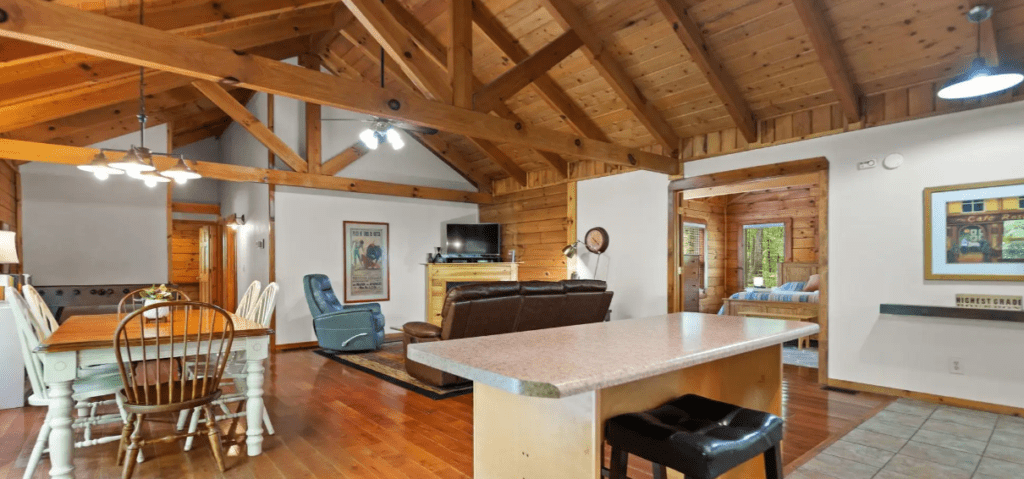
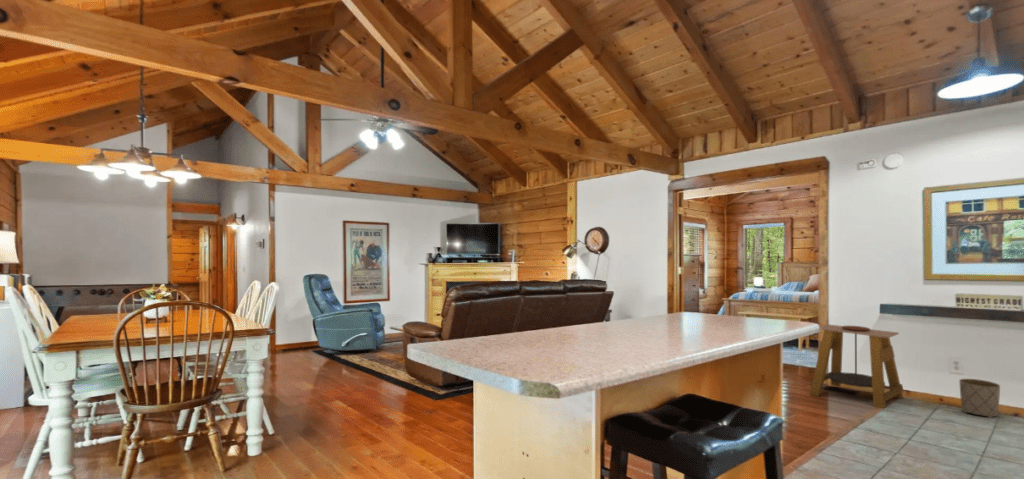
+ planter [958,378,1001,419]
+ side table [809,323,905,409]
